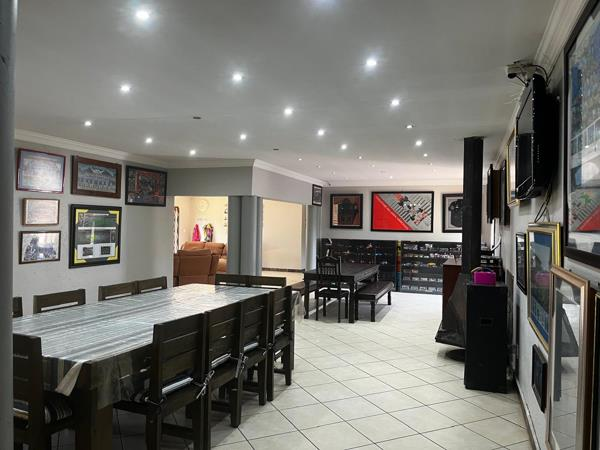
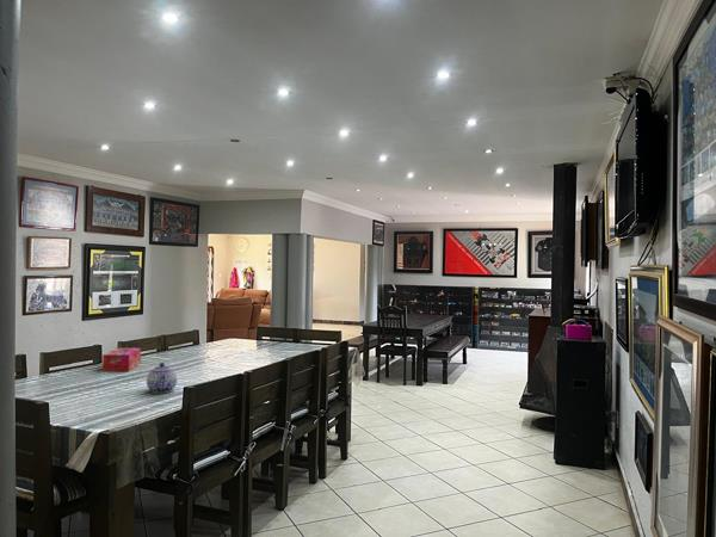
+ tissue box [101,347,142,372]
+ teapot [146,362,178,394]
